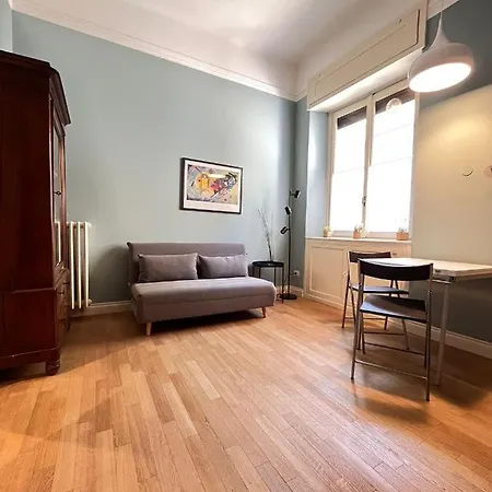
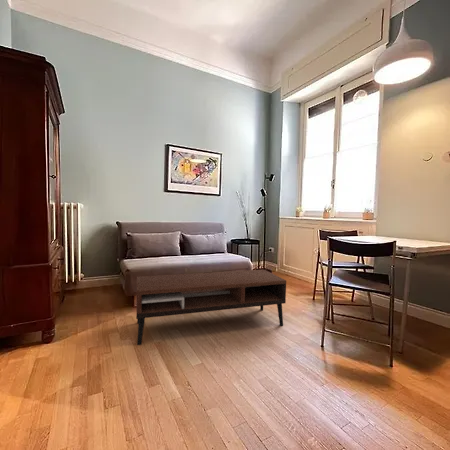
+ coffee table [135,269,287,346]
